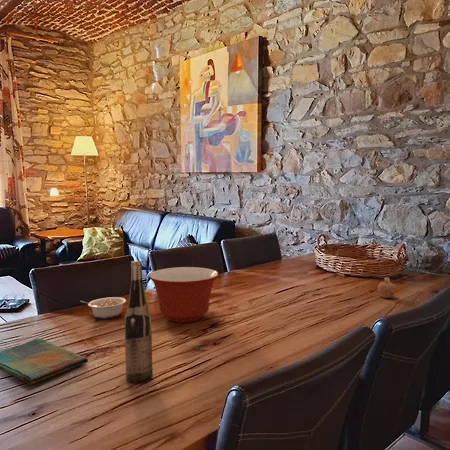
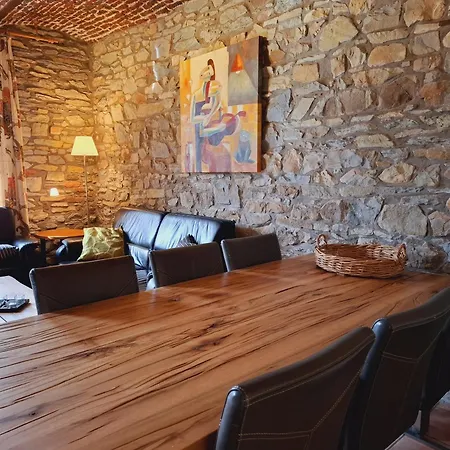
- mixing bowl [148,266,219,323]
- legume [79,296,127,319]
- dish towel [0,337,89,385]
- wine bottle [124,260,154,384]
- fruit [377,276,396,299]
